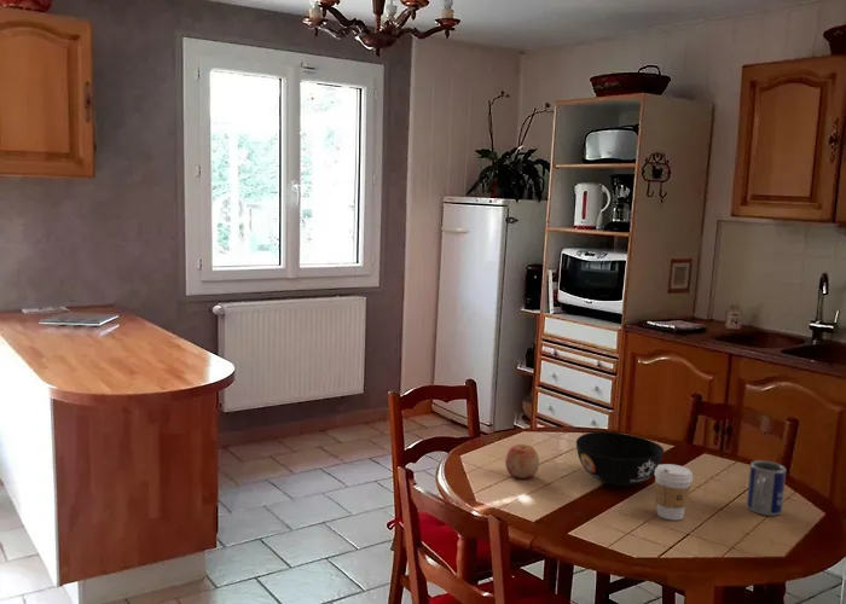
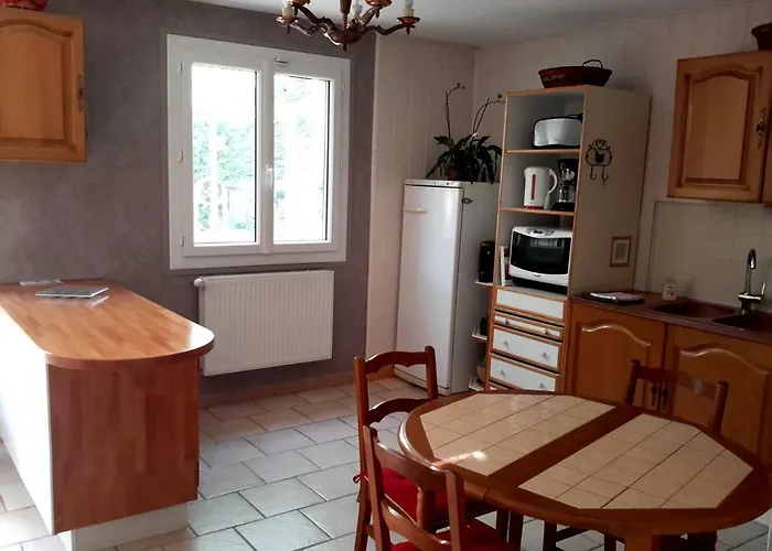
- mug [746,459,787,517]
- apple [504,443,540,480]
- bowl [575,431,665,487]
- coffee cup [654,463,694,522]
